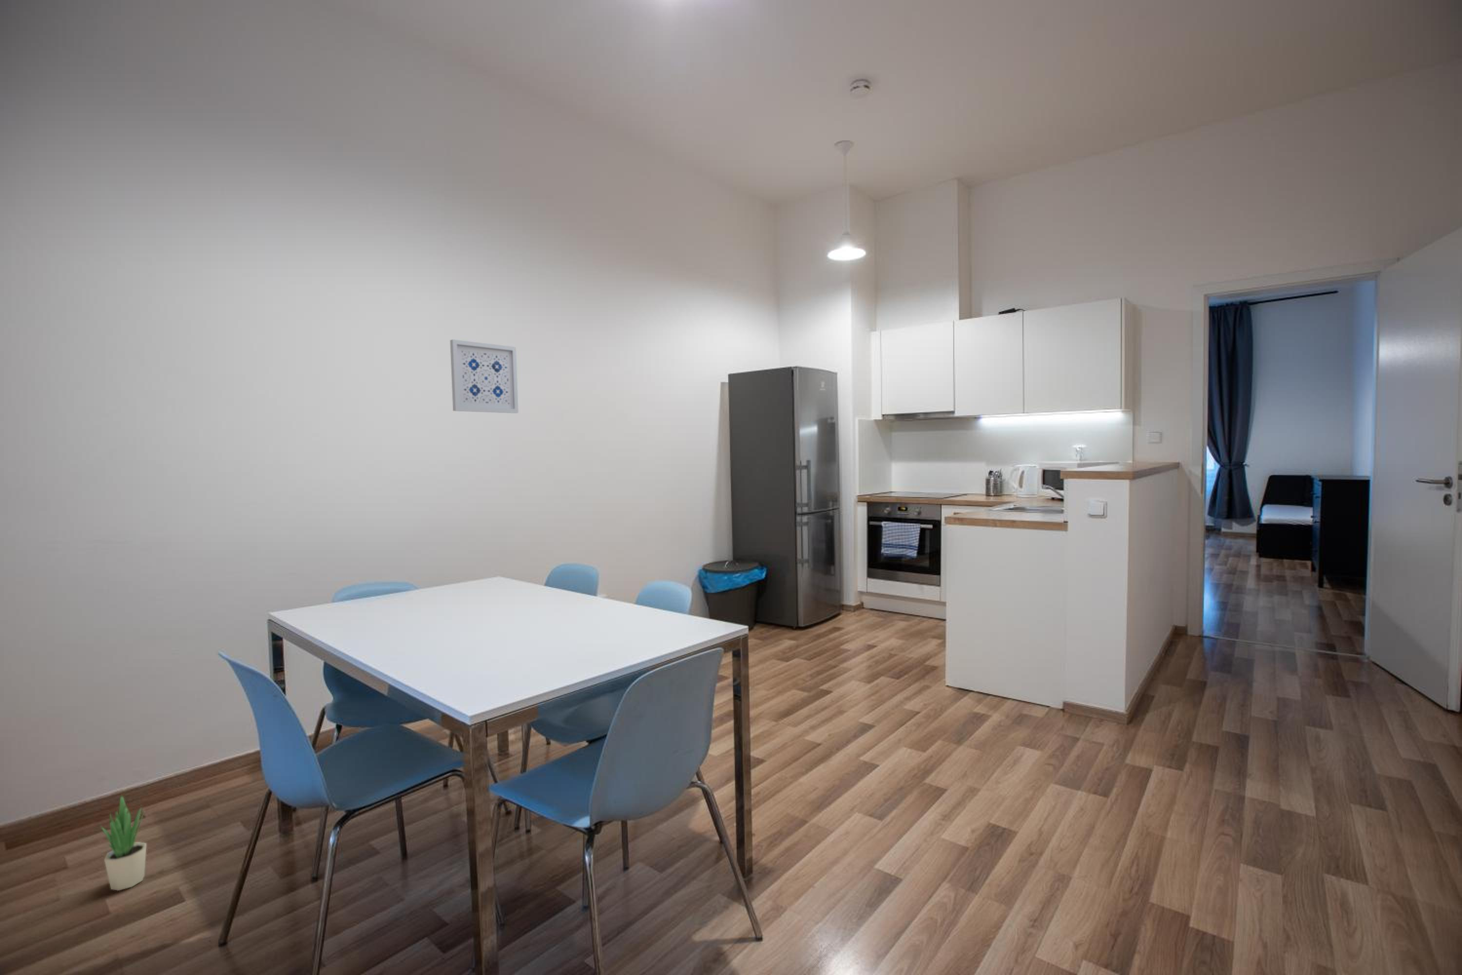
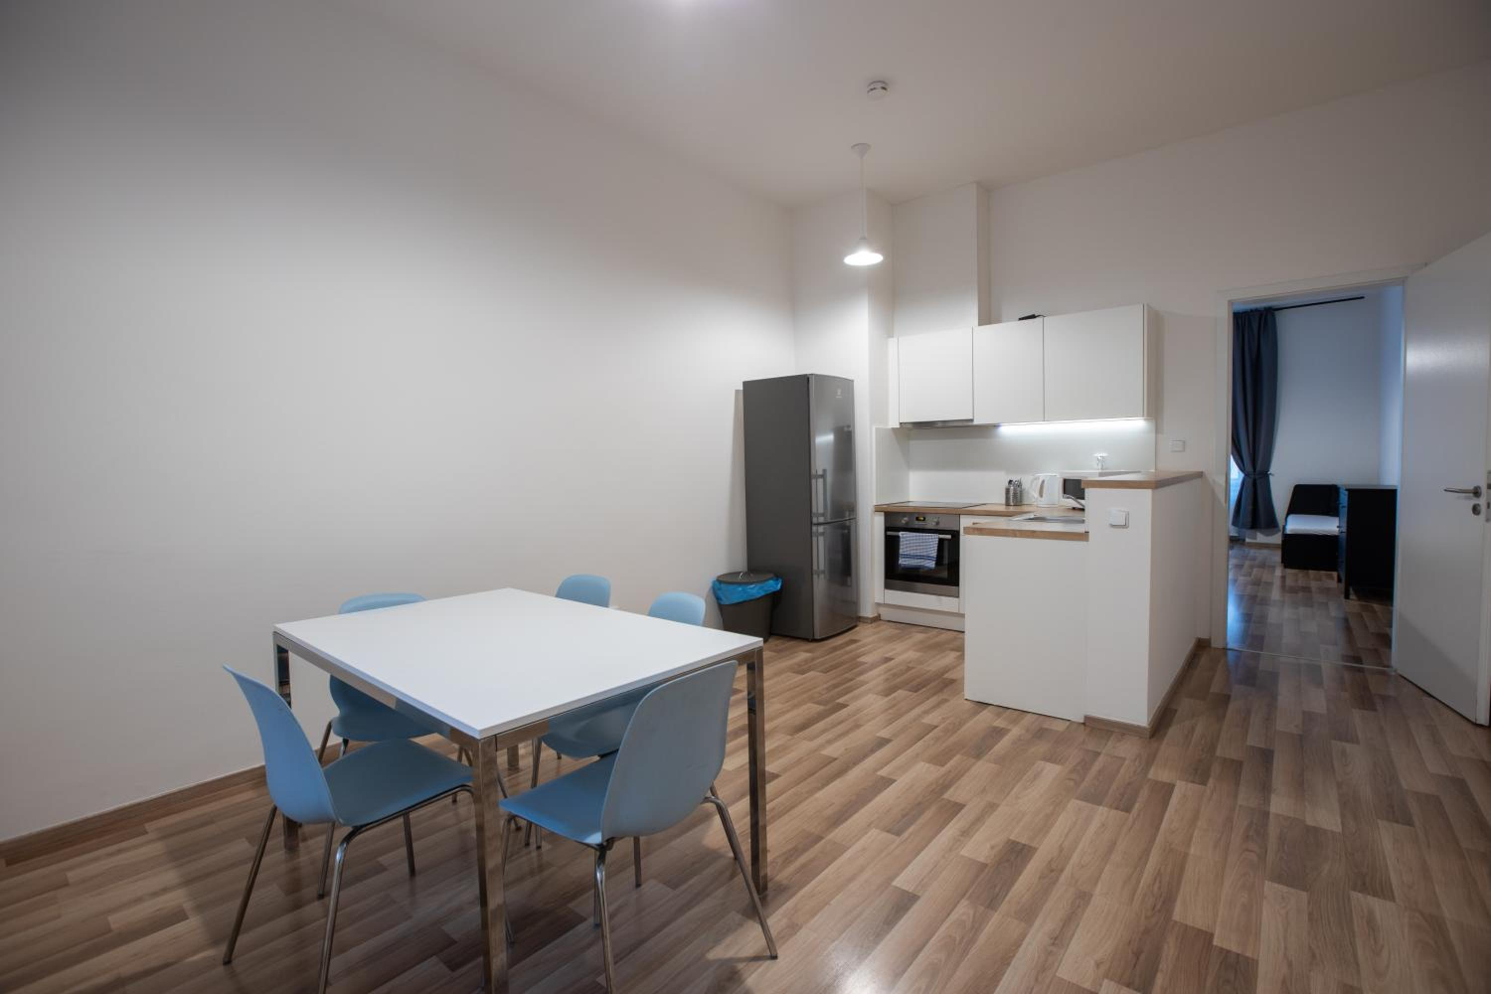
- wall art [449,338,519,414]
- potted plant [99,792,147,891]
